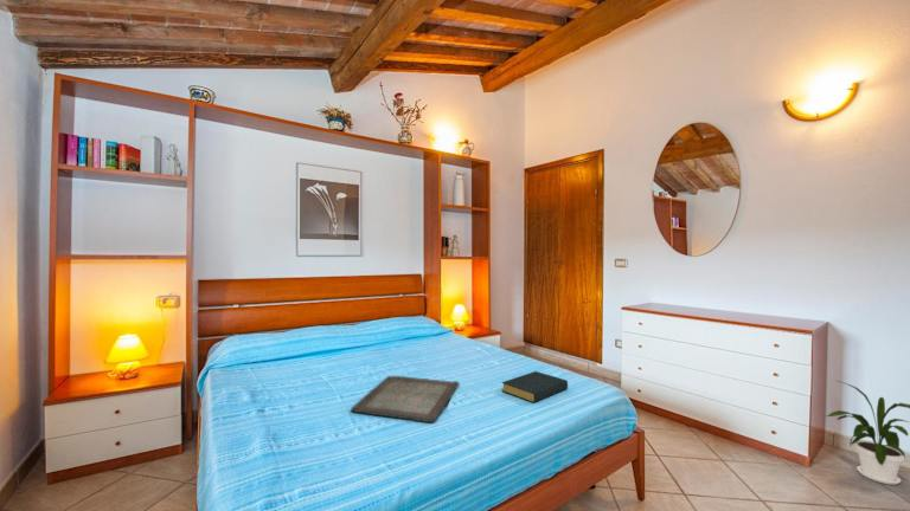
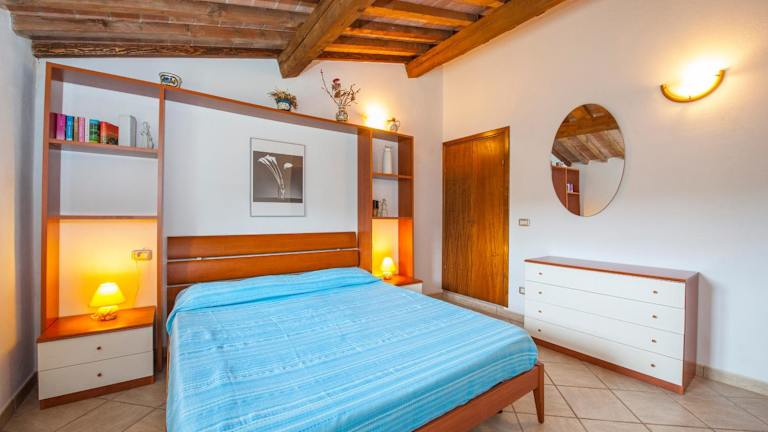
- house plant [825,380,910,486]
- hardback book [500,370,569,403]
- serving tray [350,375,460,423]
